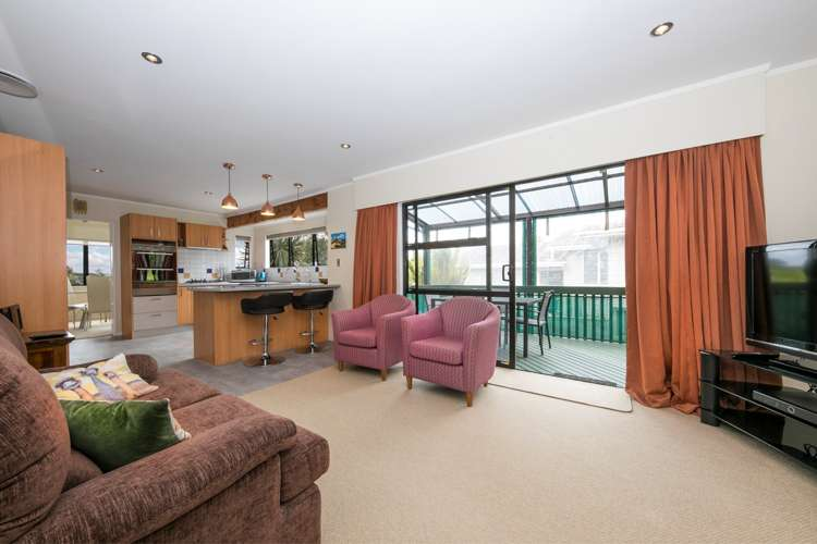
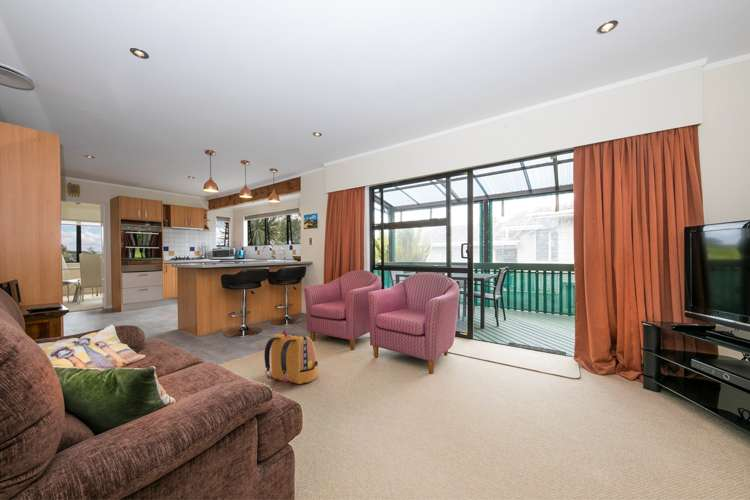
+ backpack [263,329,319,385]
